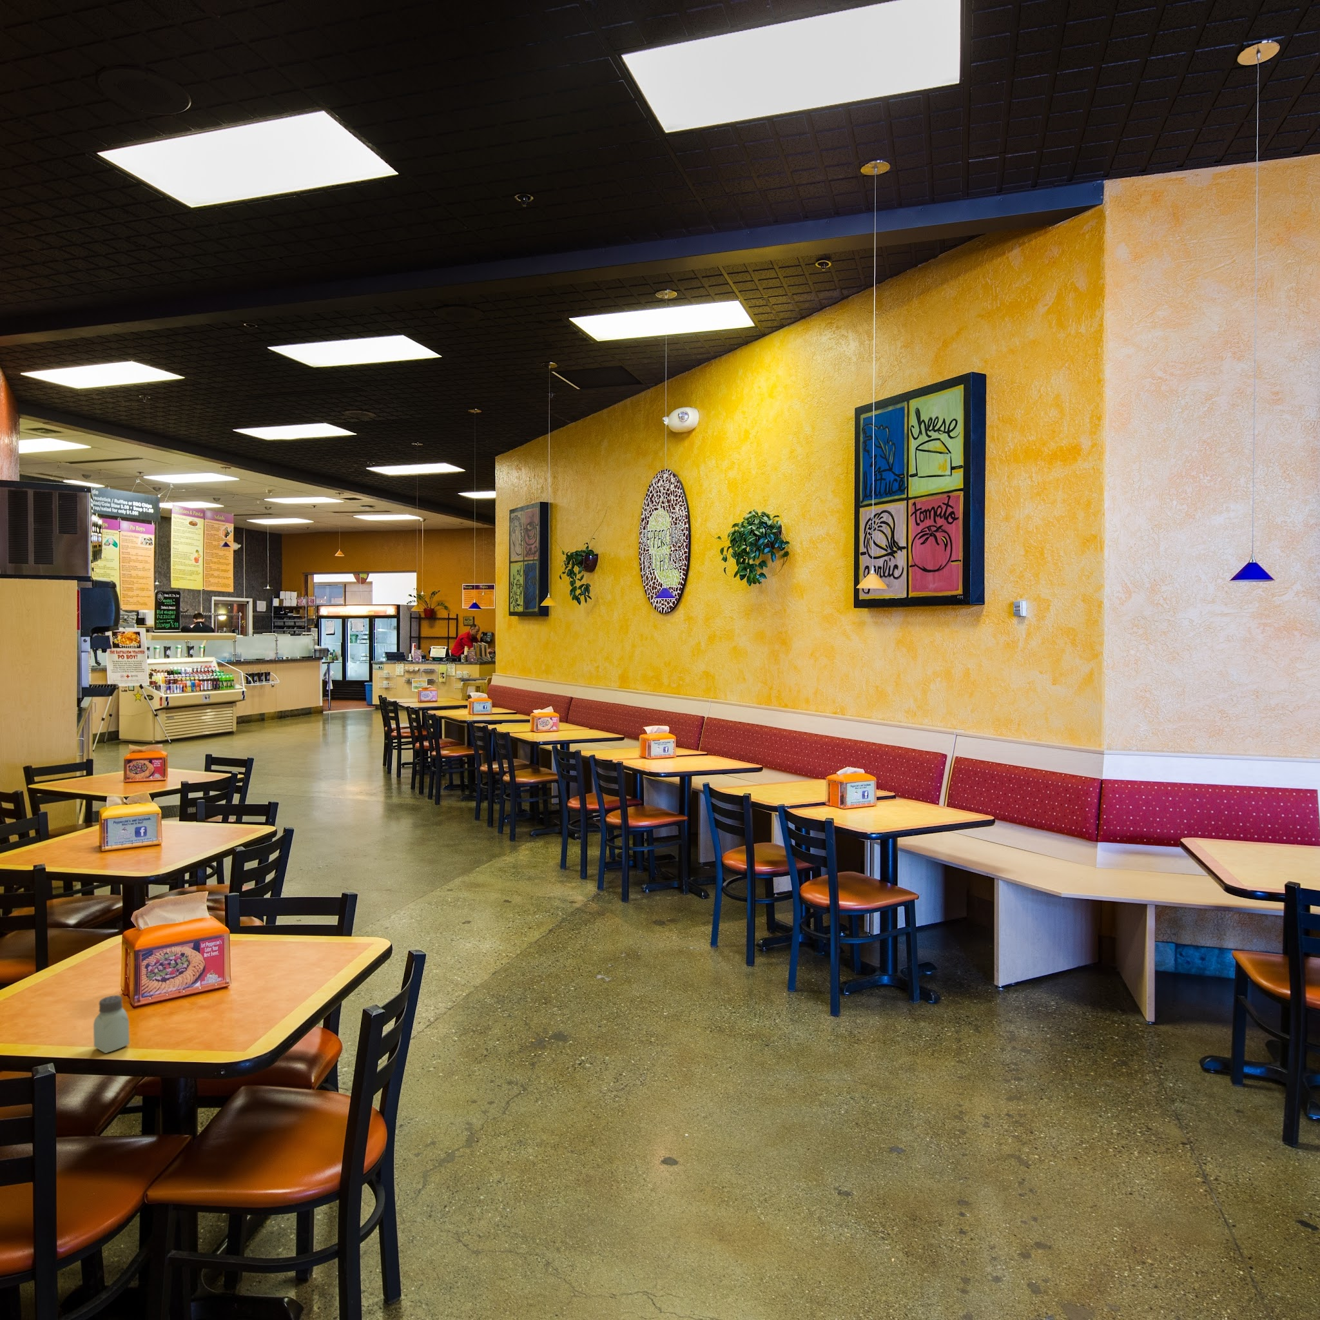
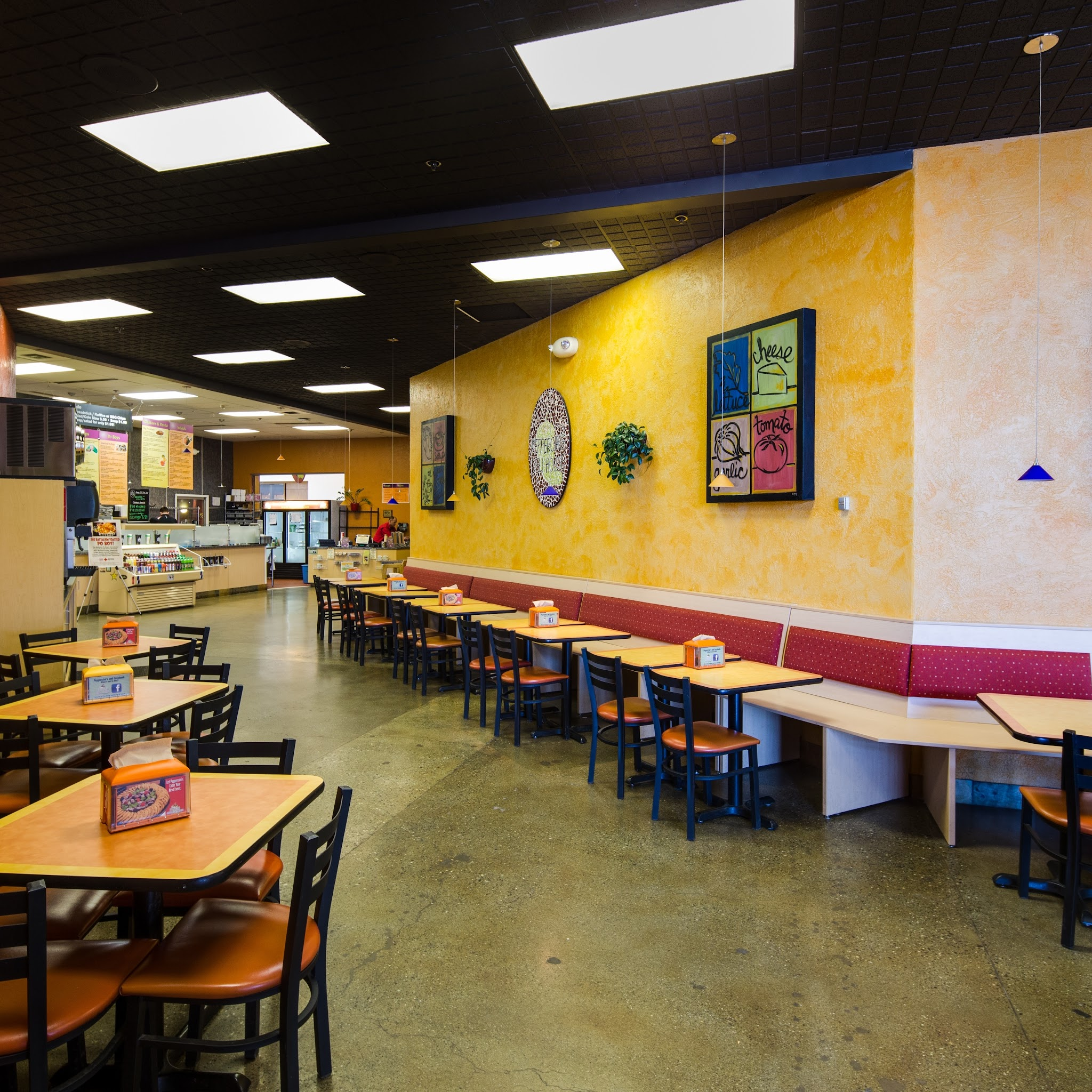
- saltshaker [93,995,131,1054]
